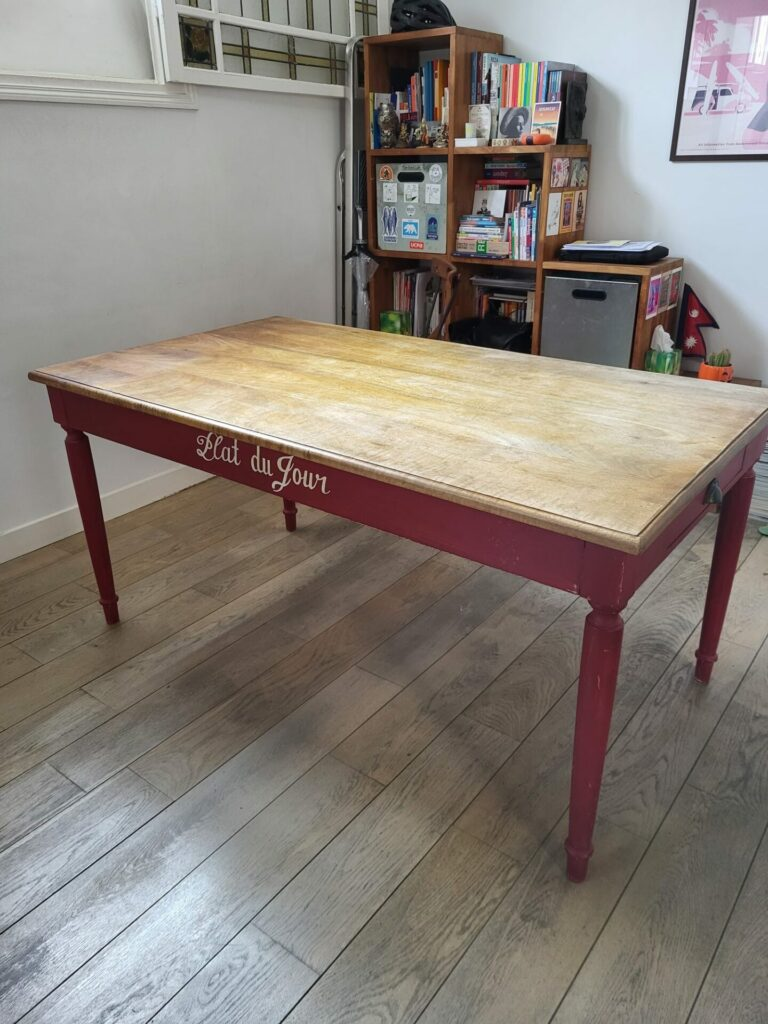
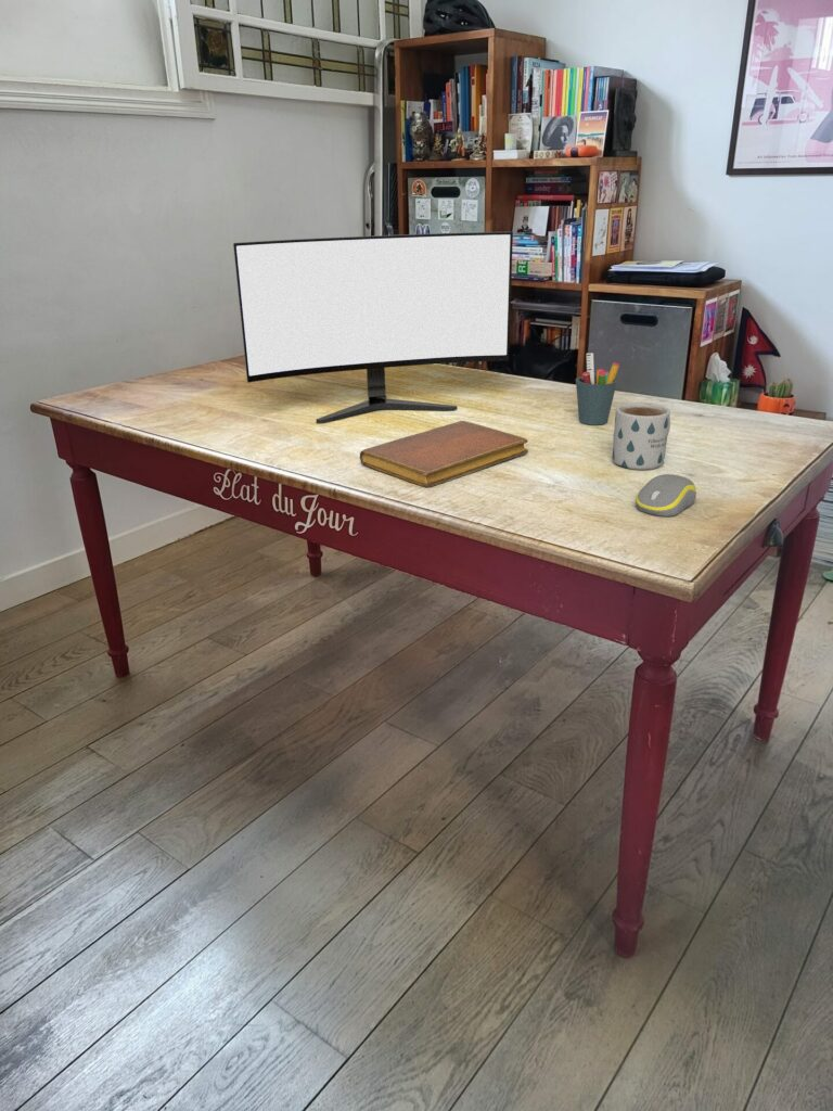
+ pen holder [575,352,620,426]
+ mug [612,401,671,471]
+ notebook [359,420,529,488]
+ computer mouse [635,473,697,518]
+ monitor [232,231,514,424]
